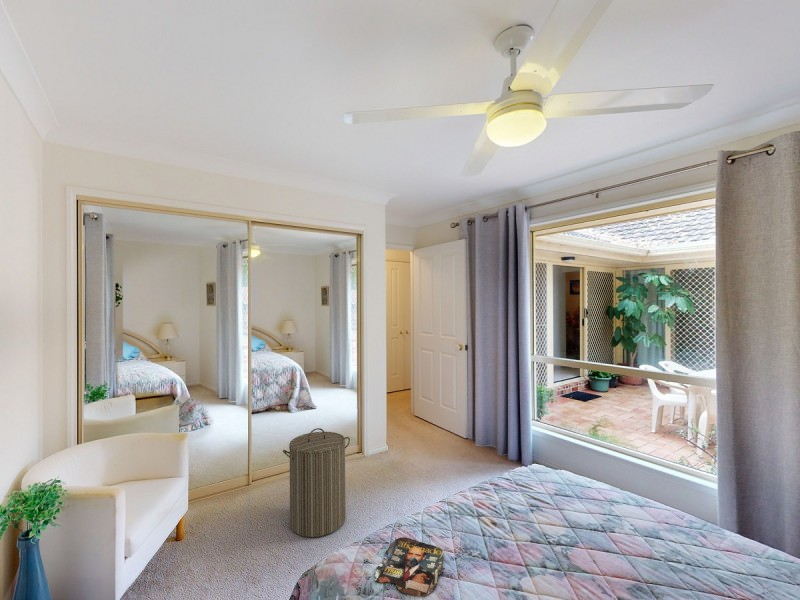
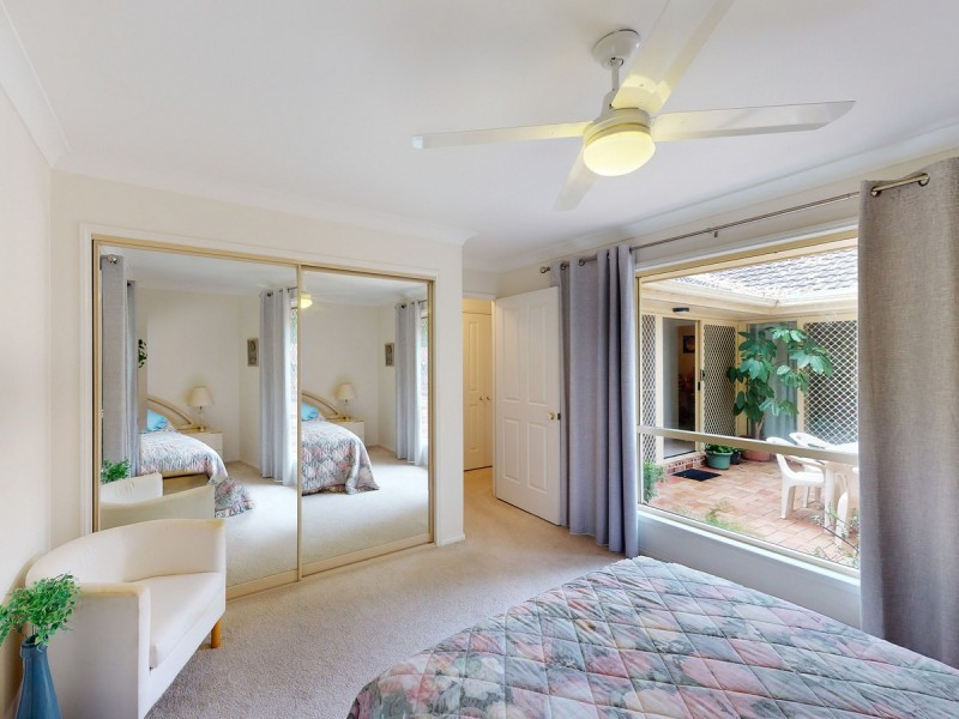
- laundry hamper [282,427,351,538]
- magazine [374,536,446,597]
